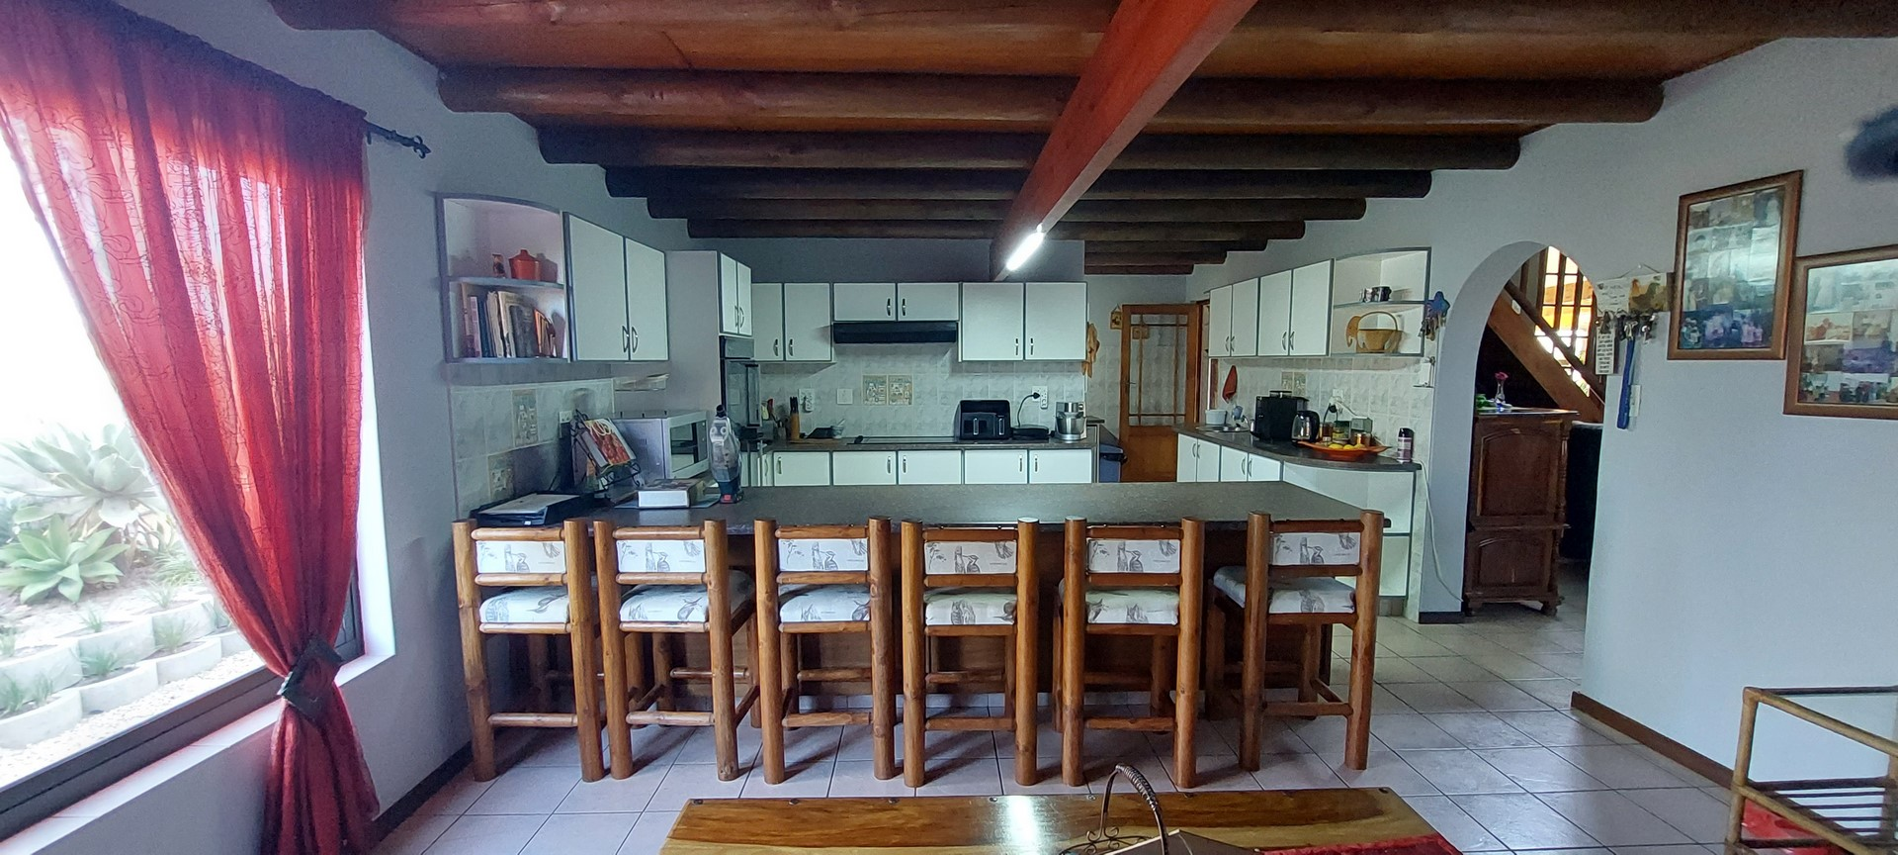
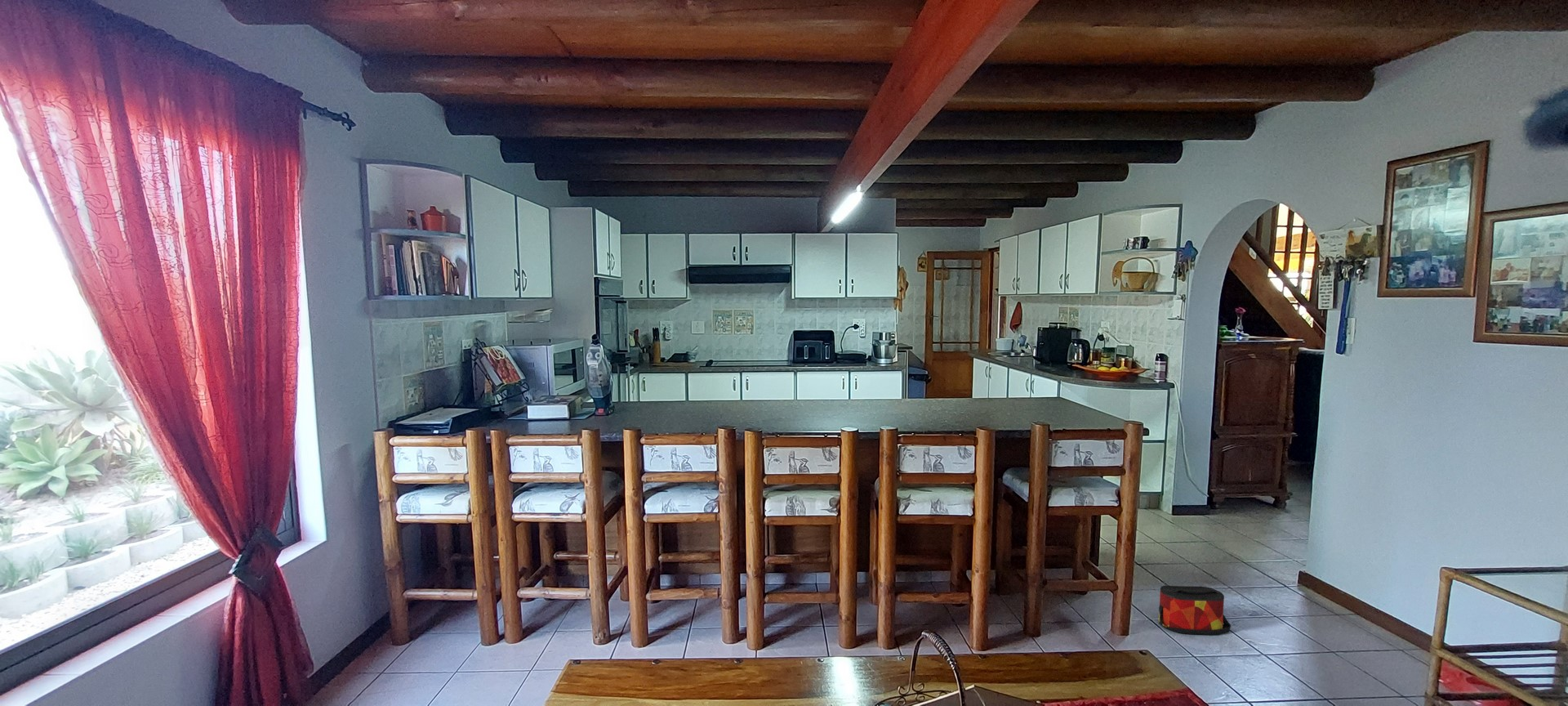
+ bag [1158,585,1232,636]
